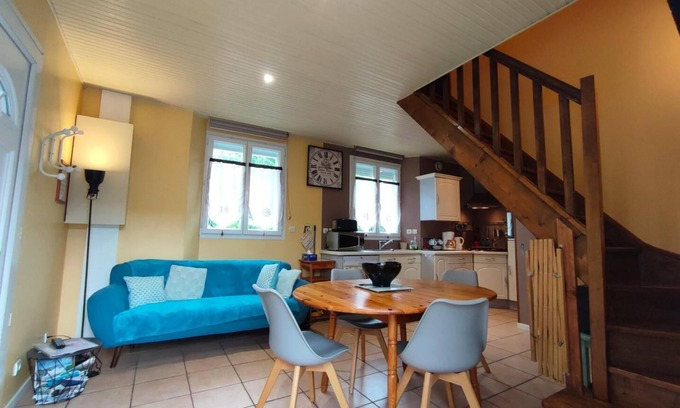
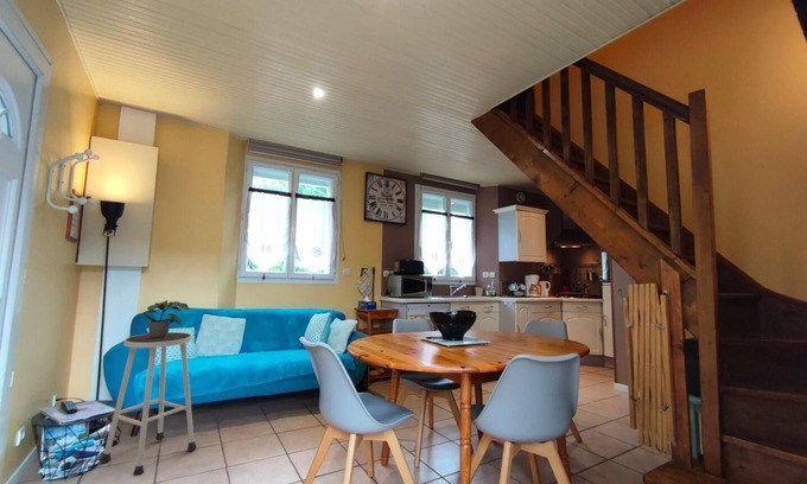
+ potted plant [139,299,190,339]
+ stool [99,331,197,477]
